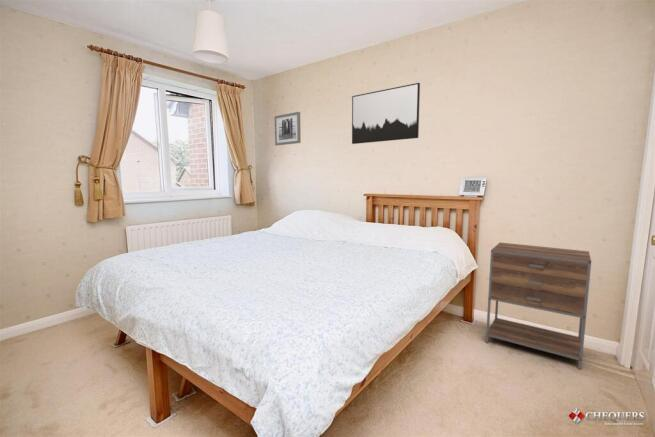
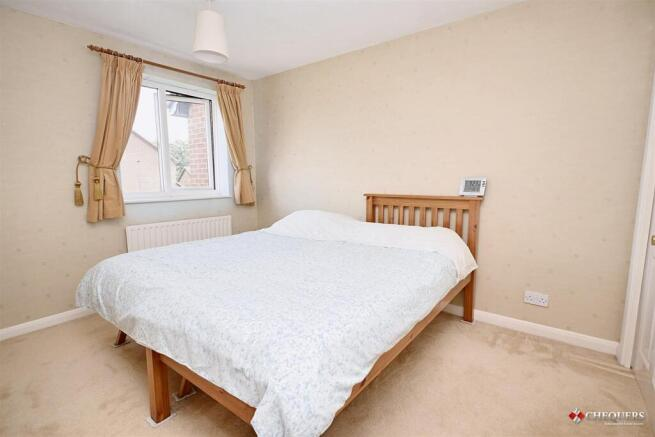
- wall art [351,82,421,145]
- nightstand [485,242,592,370]
- wall art [274,111,302,146]
